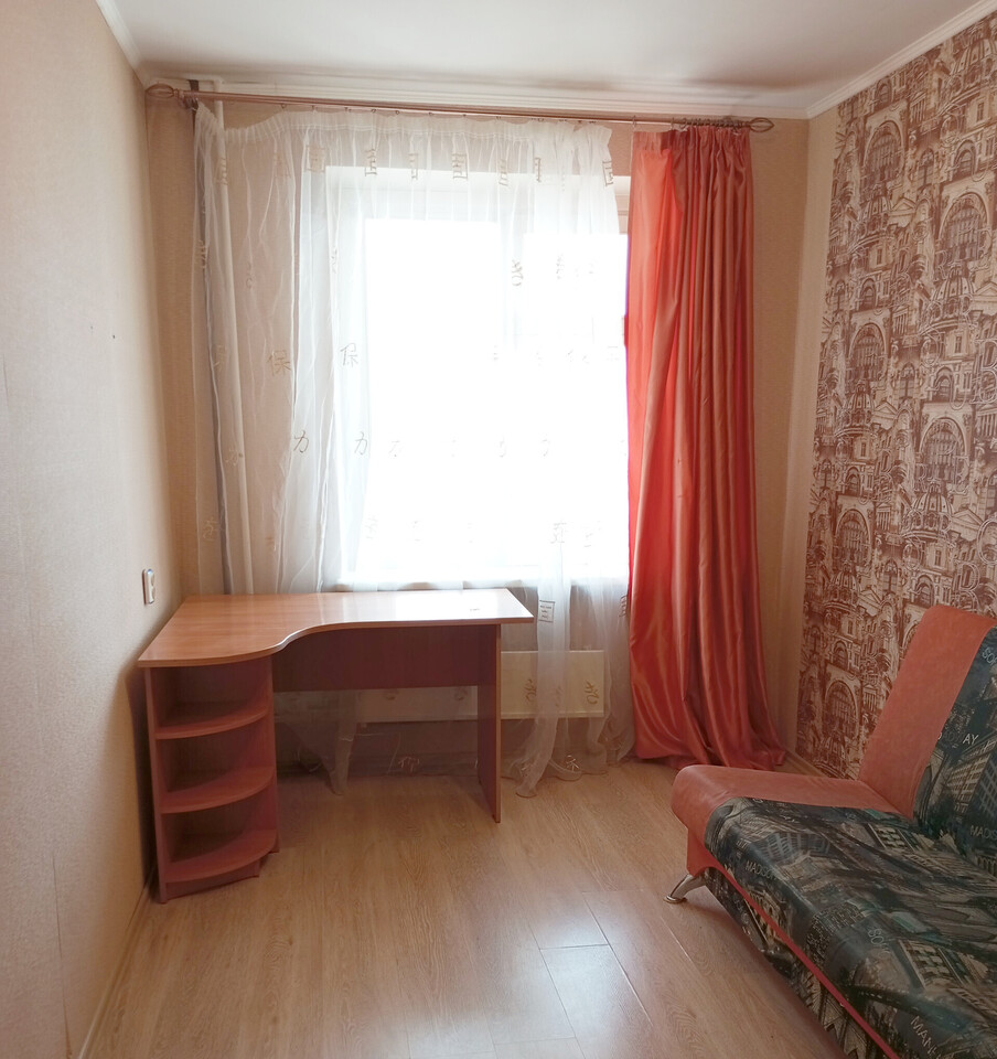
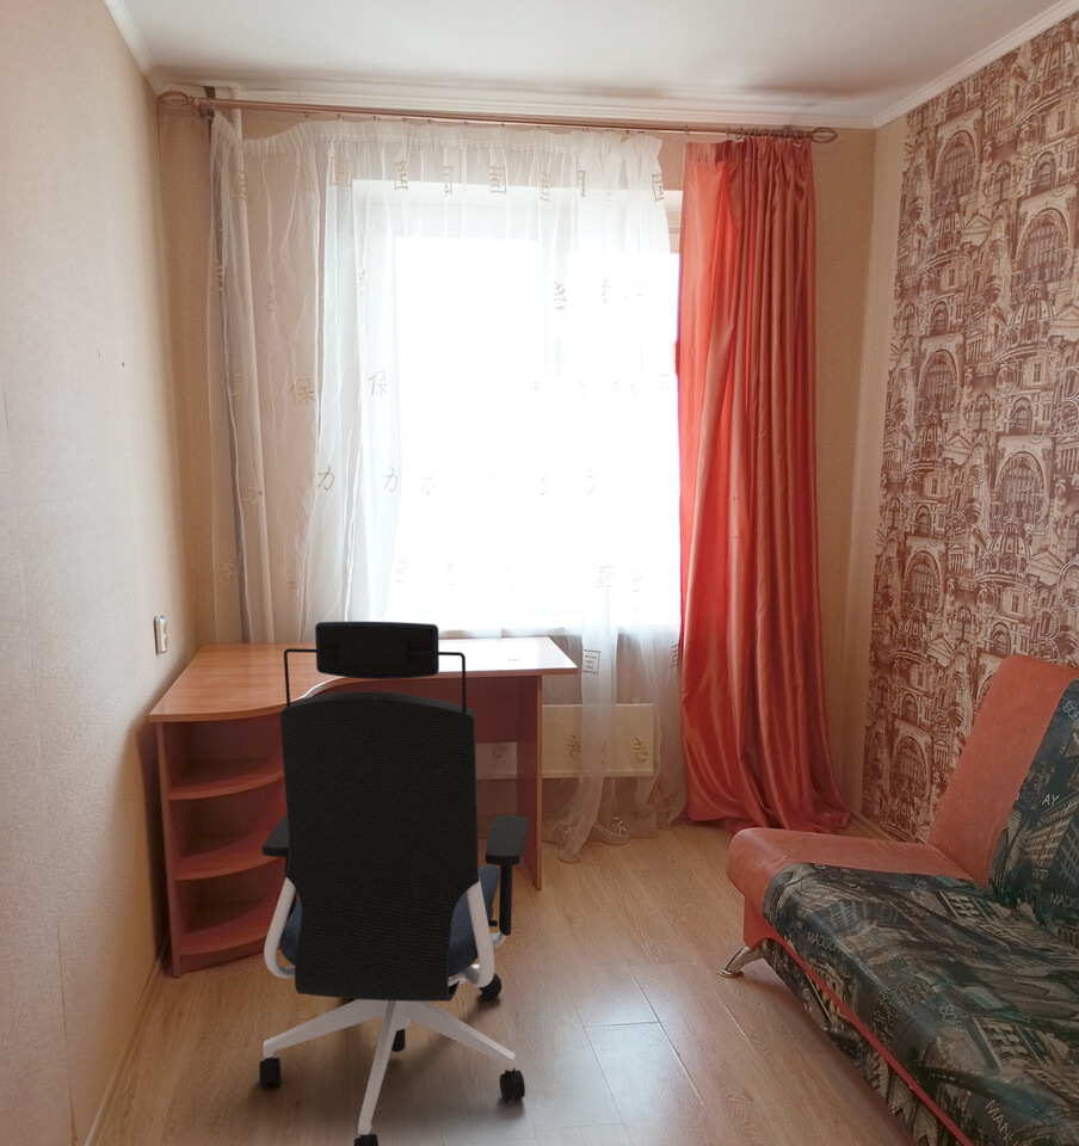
+ office chair [258,621,529,1146]
